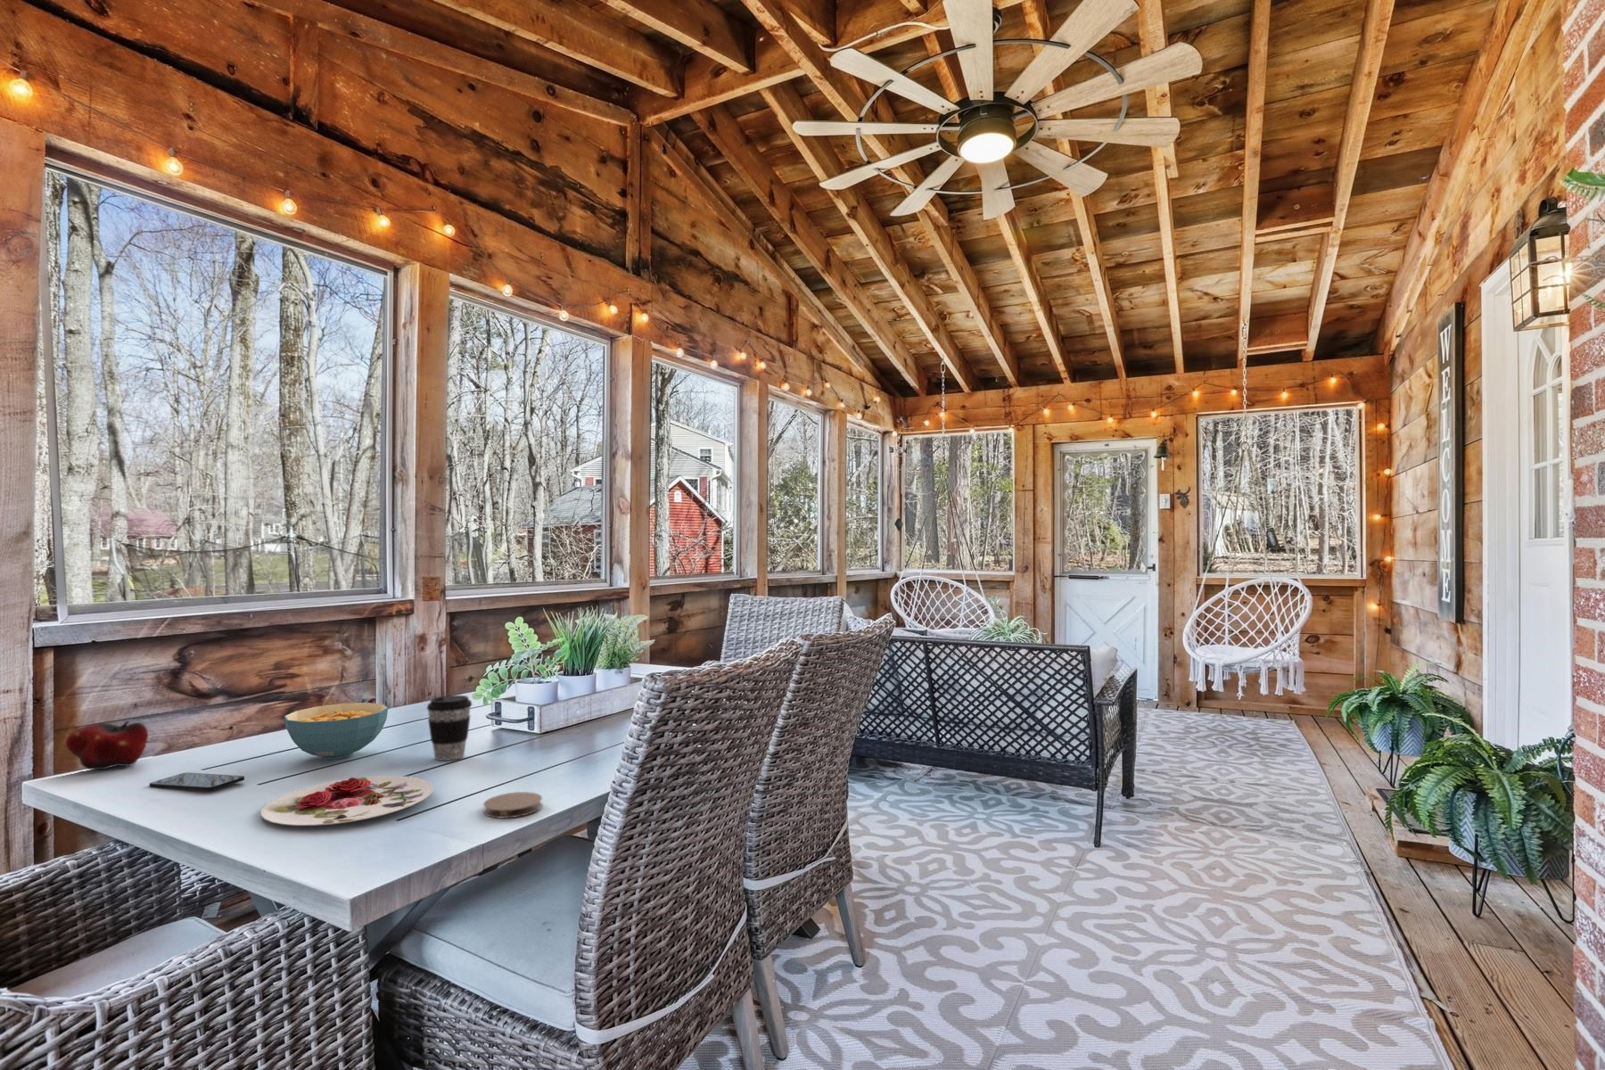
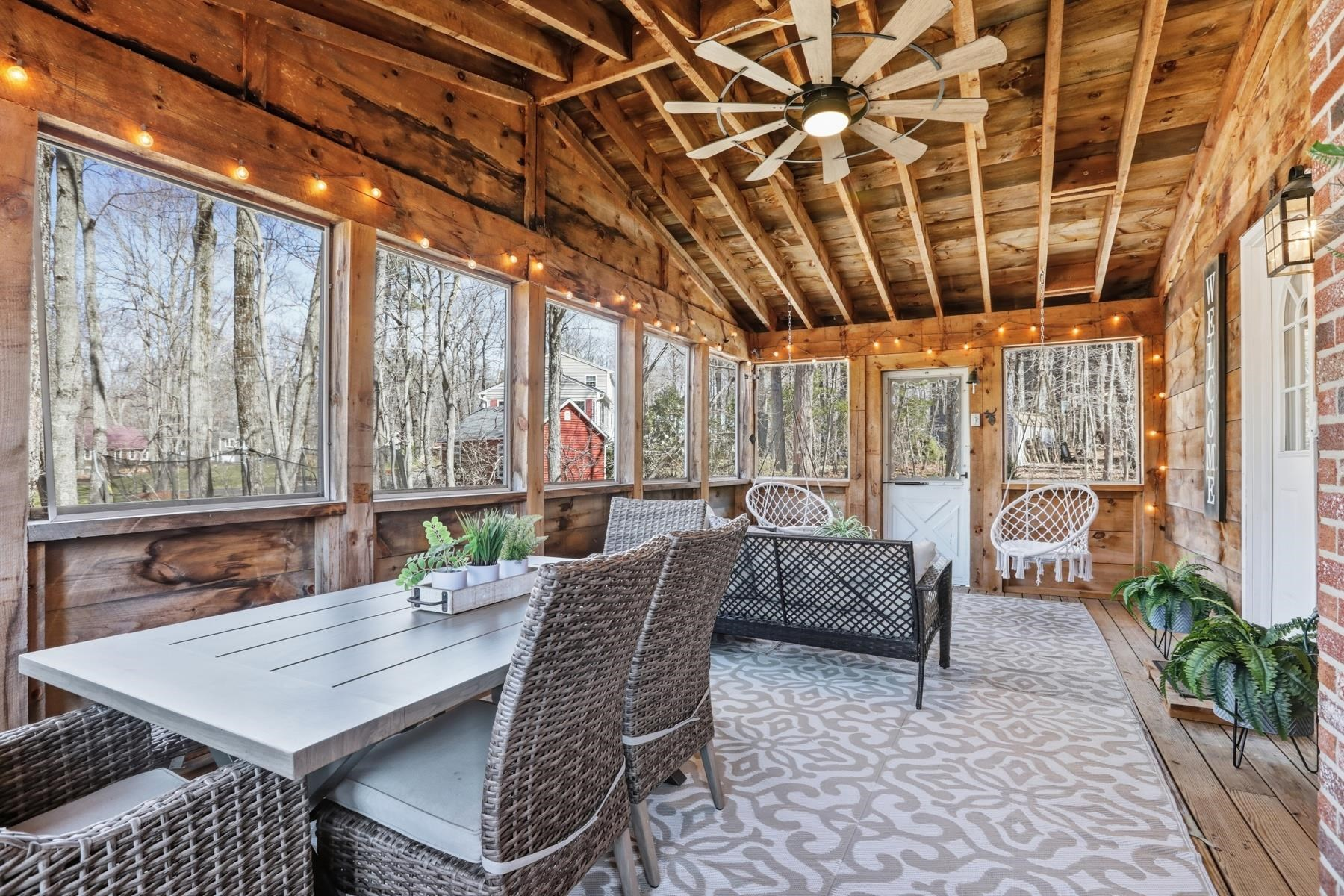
- coaster [482,791,543,818]
- fruit [66,720,149,770]
- cereal bowl [283,702,389,761]
- plate [259,775,435,826]
- coffee cup [426,695,473,762]
- smartphone [149,771,245,792]
